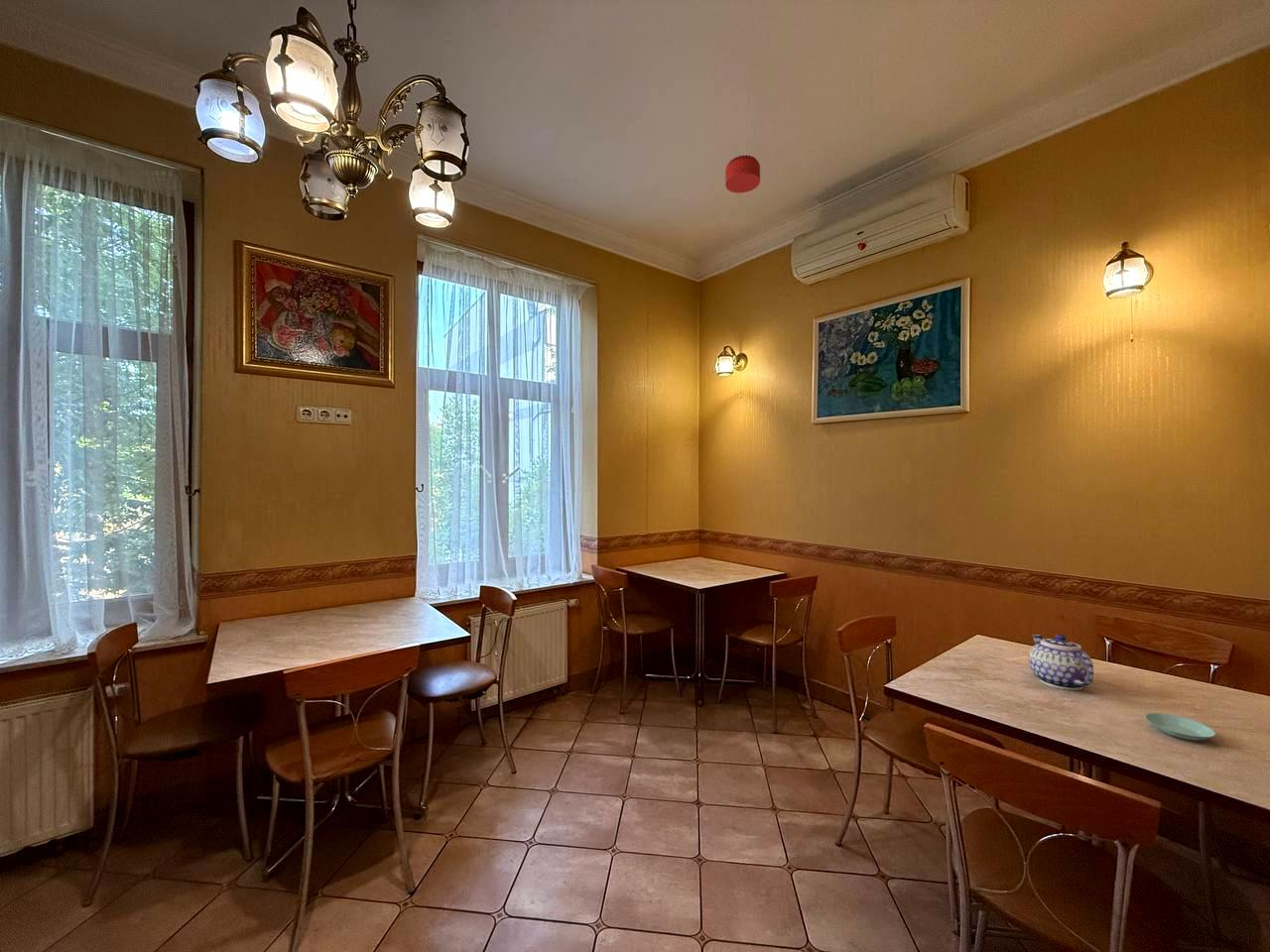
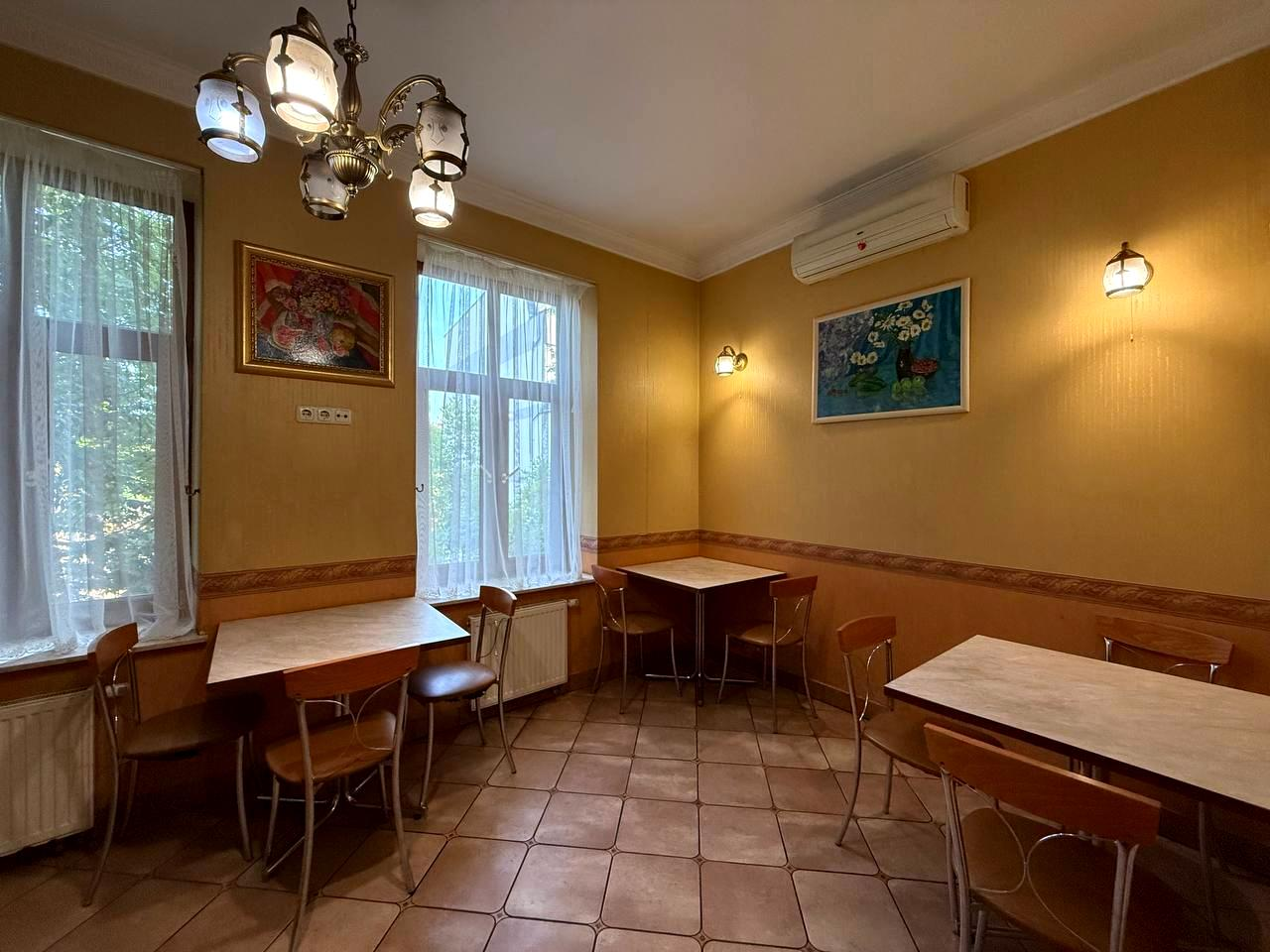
- saucer [1144,712,1216,741]
- teapot [1028,633,1094,691]
- smoke detector [724,155,761,194]
